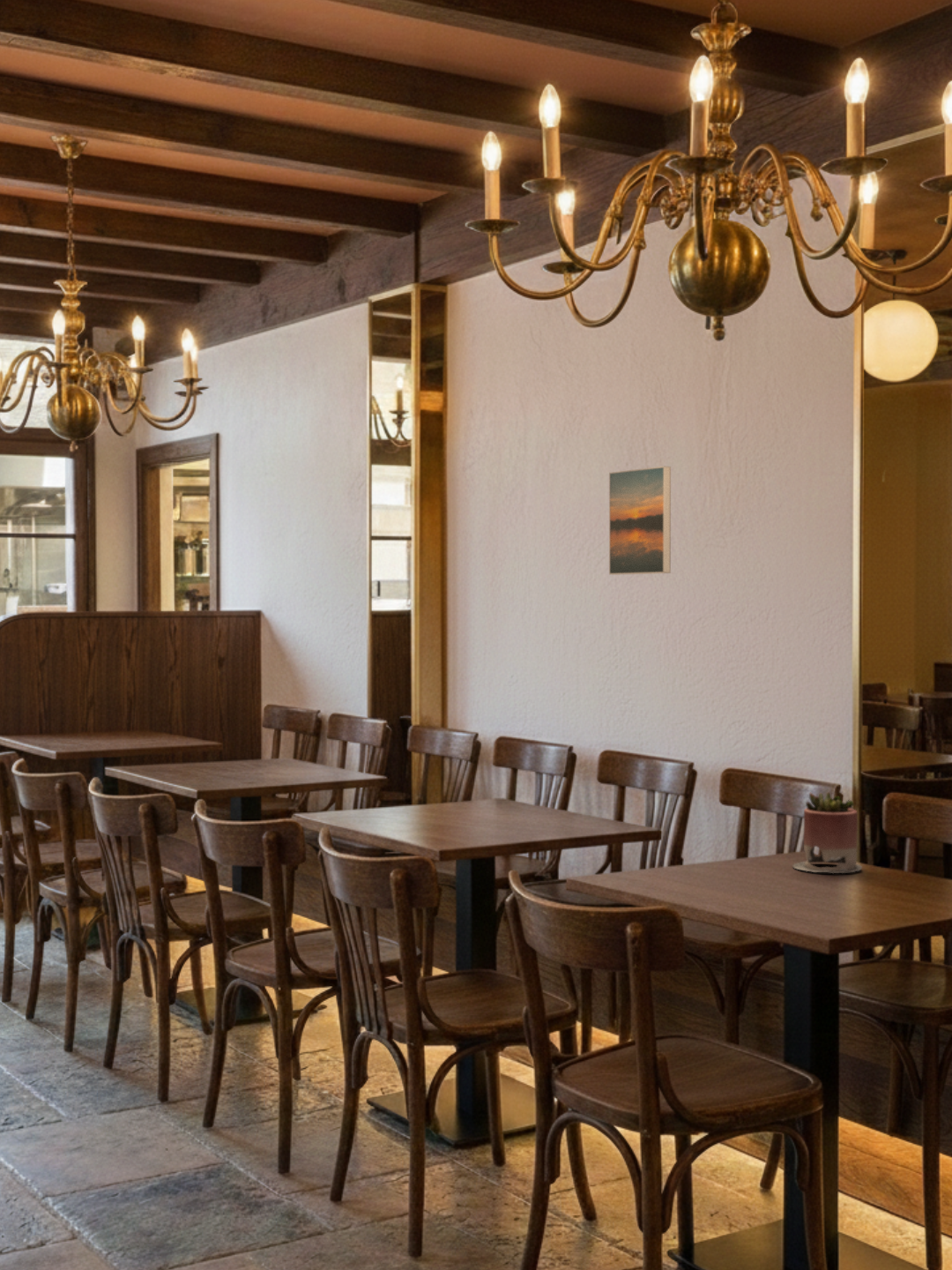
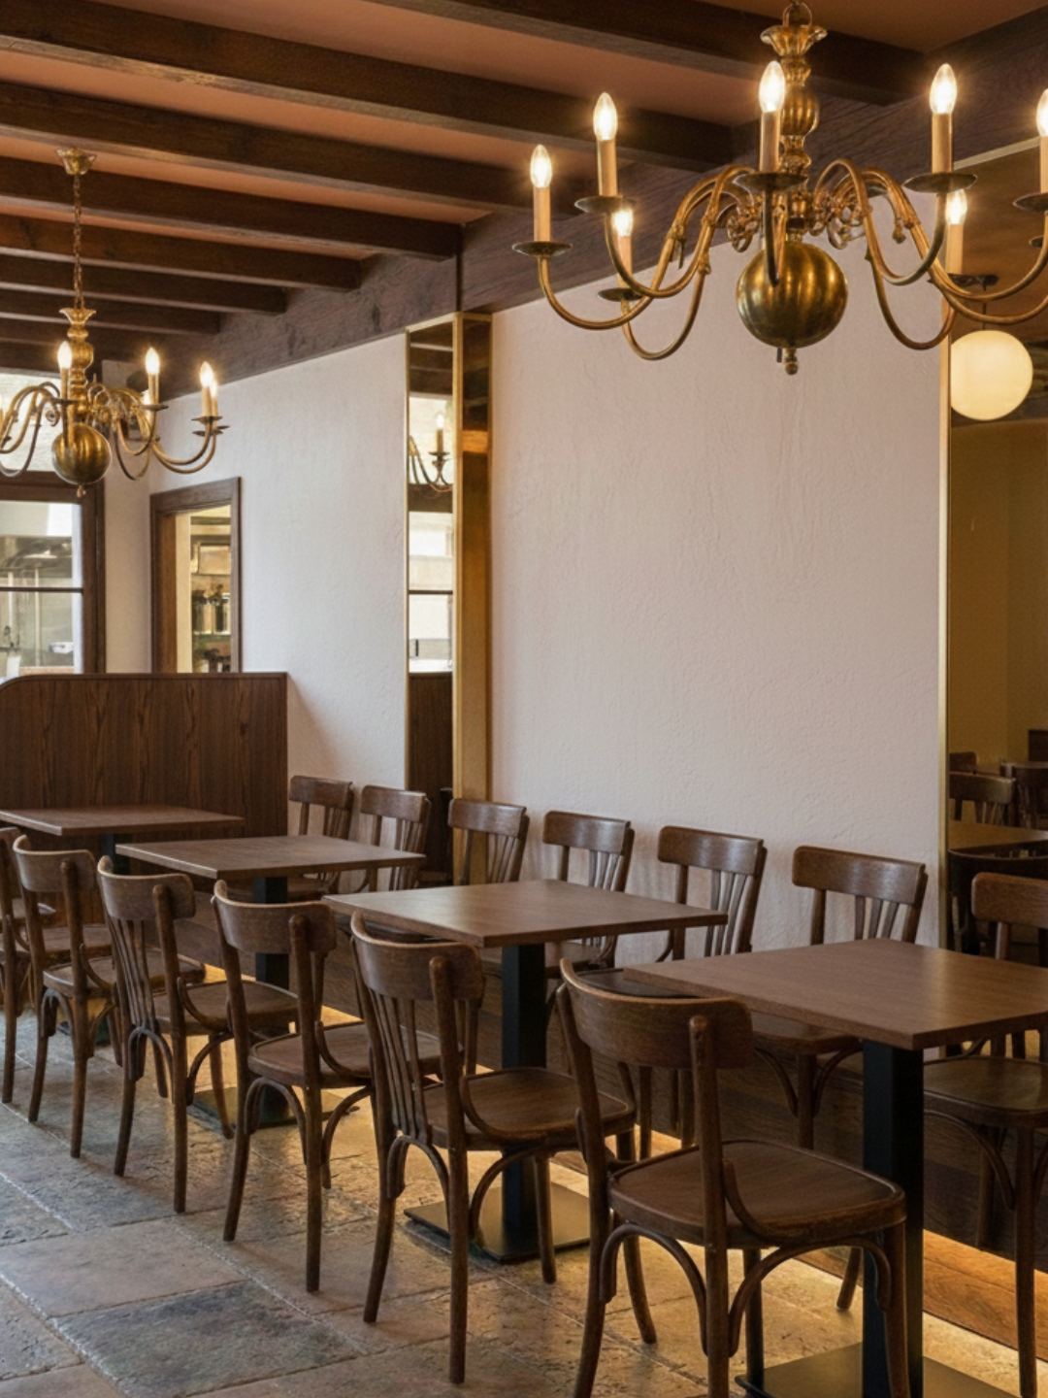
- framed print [608,466,672,576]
- succulent planter [792,791,863,874]
